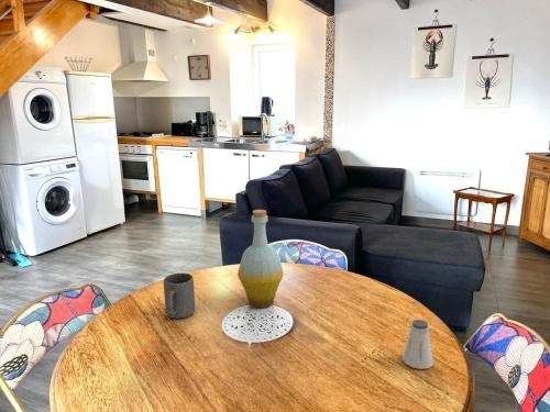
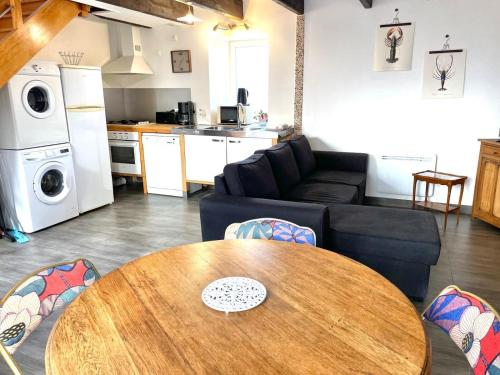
- saltshaker [402,319,435,370]
- bottle [237,209,285,309]
- mug [163,272,196,320]
